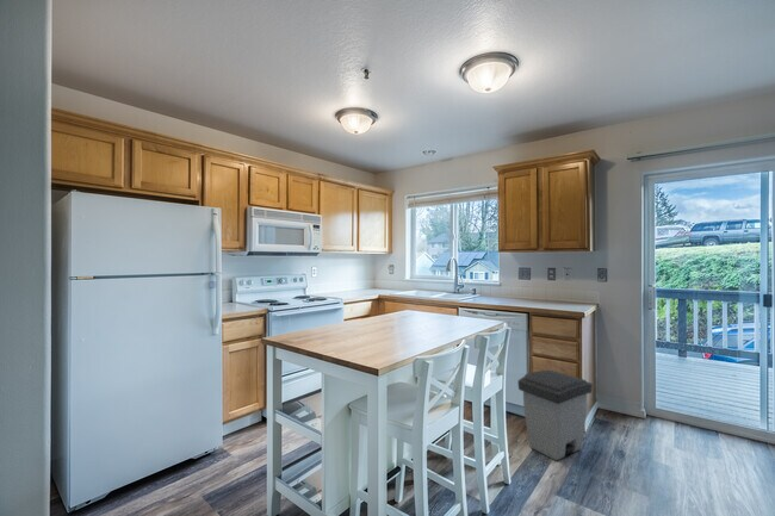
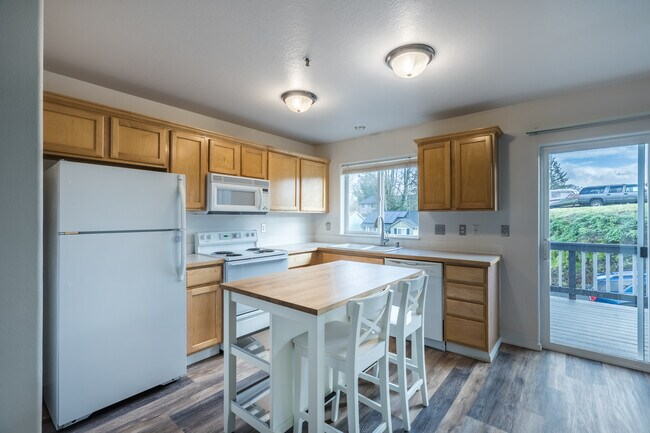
- trash can [517,369,594,461]
